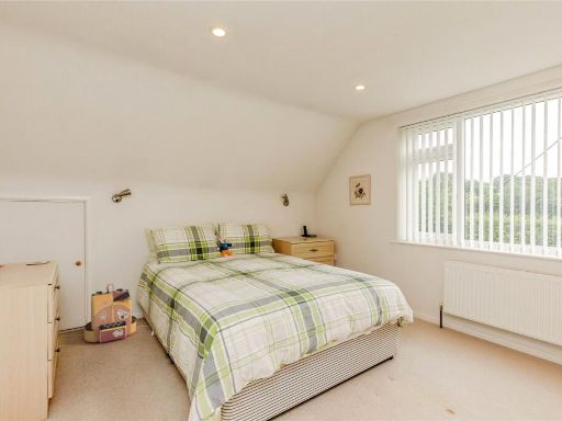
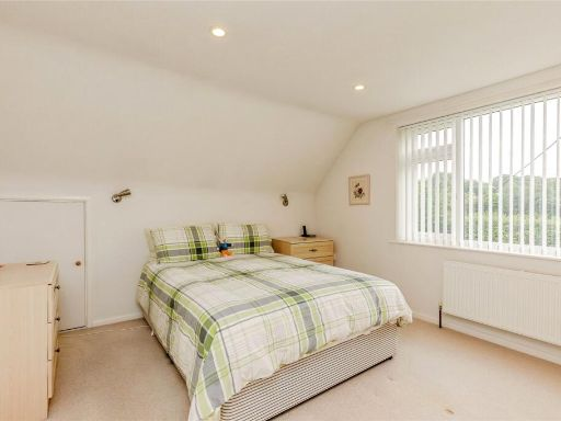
- backpack [83,283,137,343]
